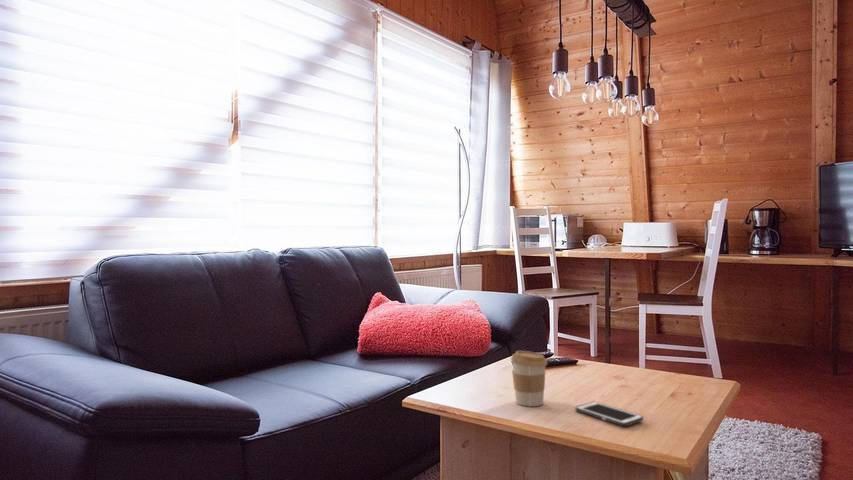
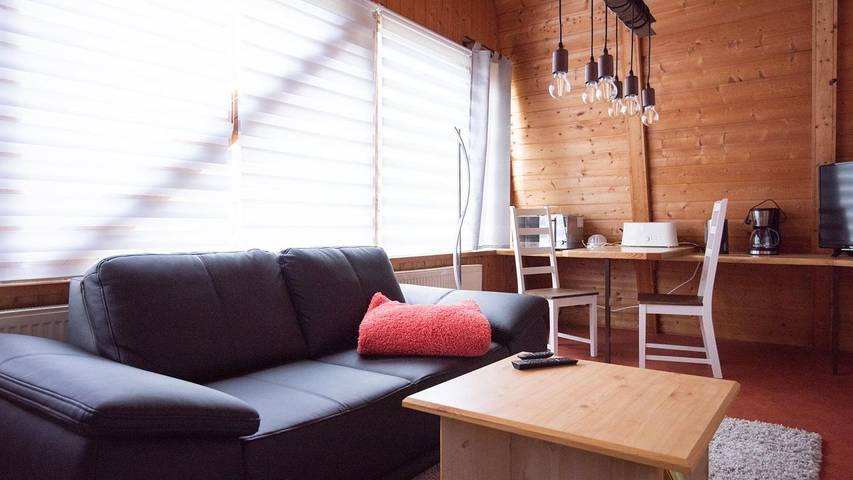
- coffee cup [510,350,548,407]
- cell phone [575,401,644,427]
